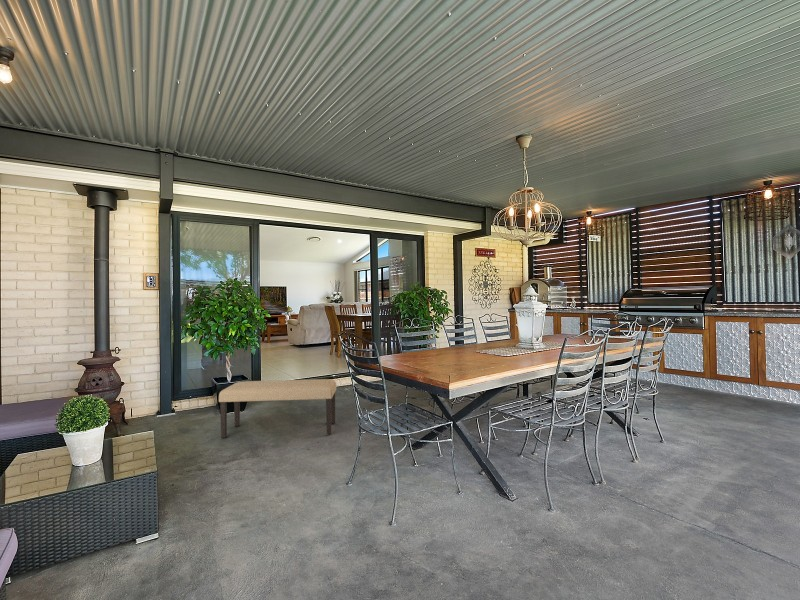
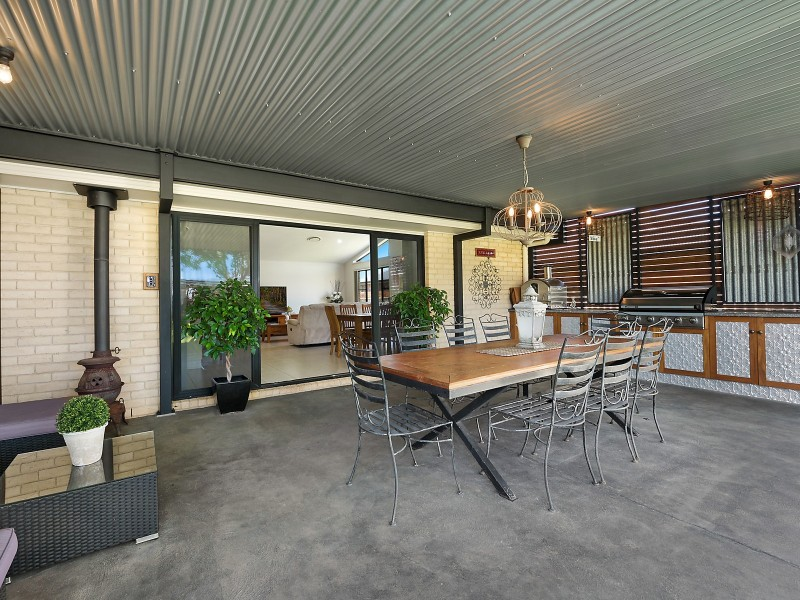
- bench [218,378,337,439]
